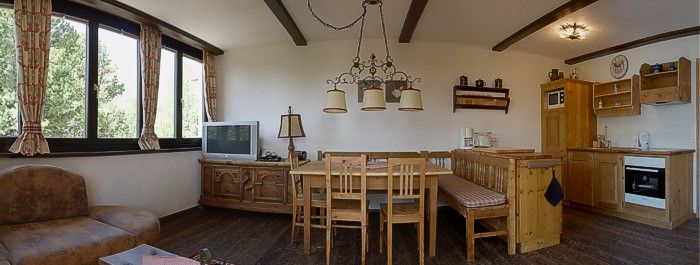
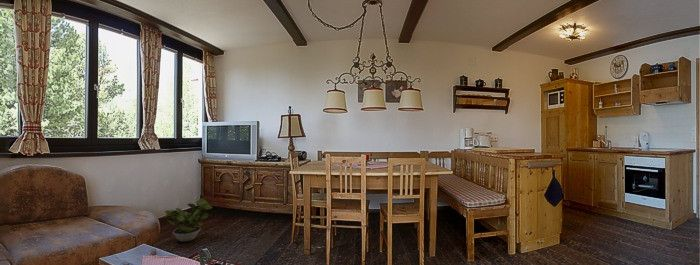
+ potted plant [163,198,214,243]
